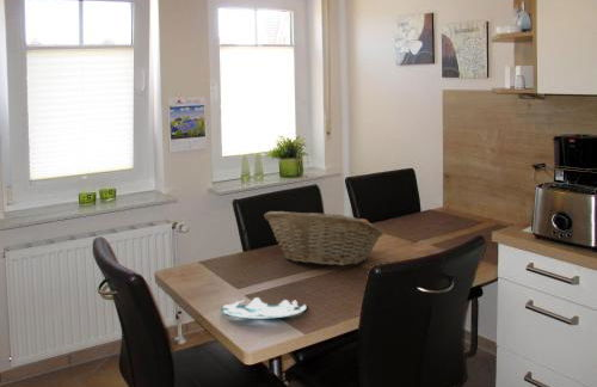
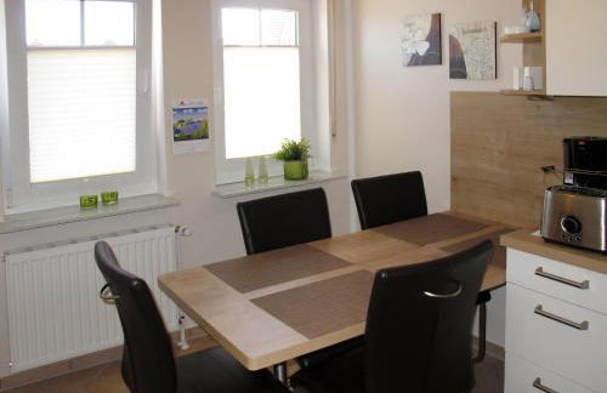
- fruit basket [263,210,384,266]
- plate [220,296,308,320]
